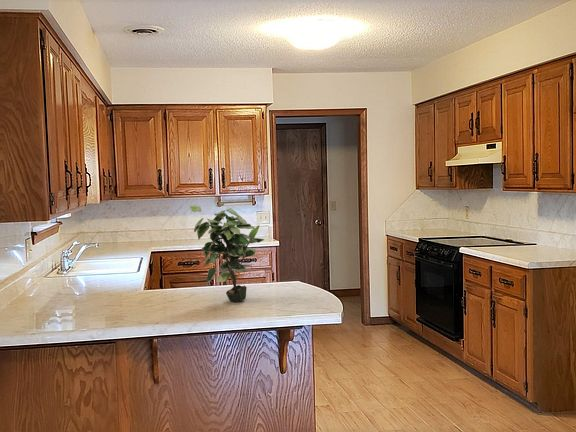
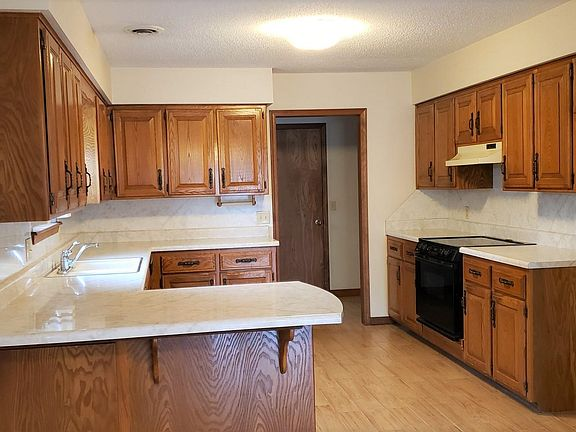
- potted plant [189,202,265,303]
